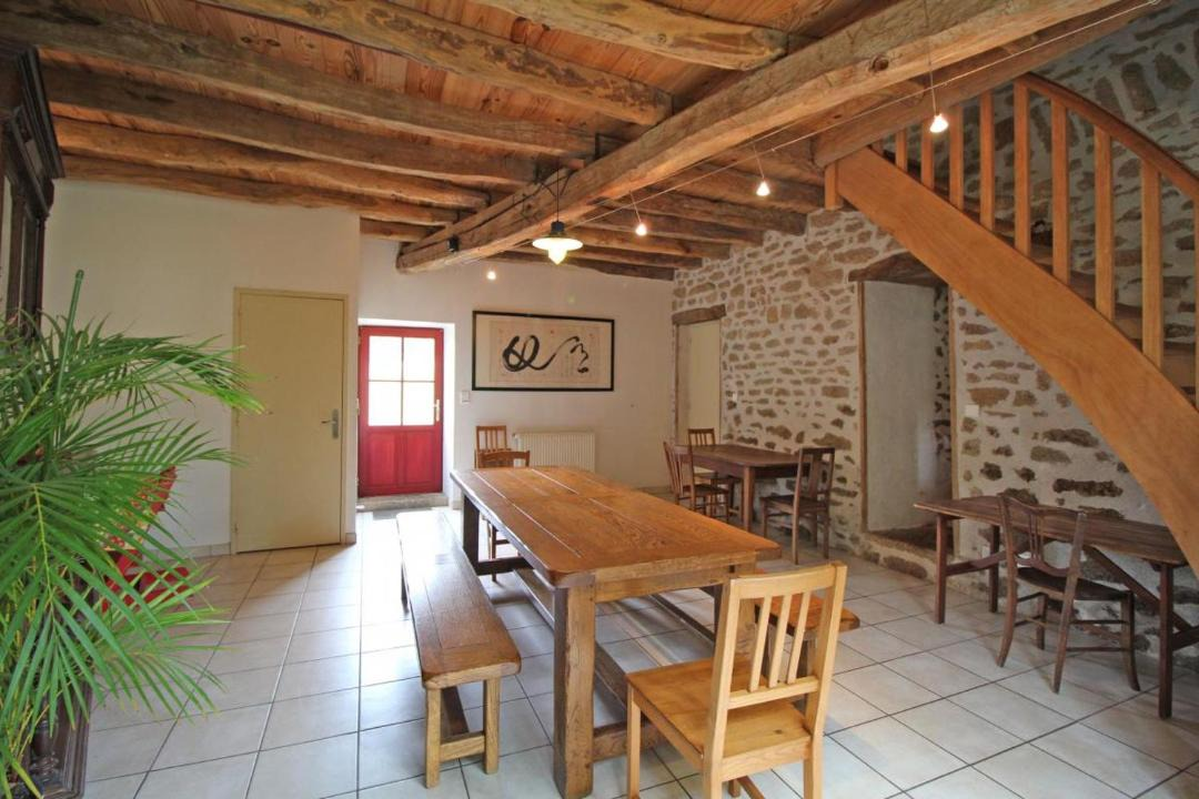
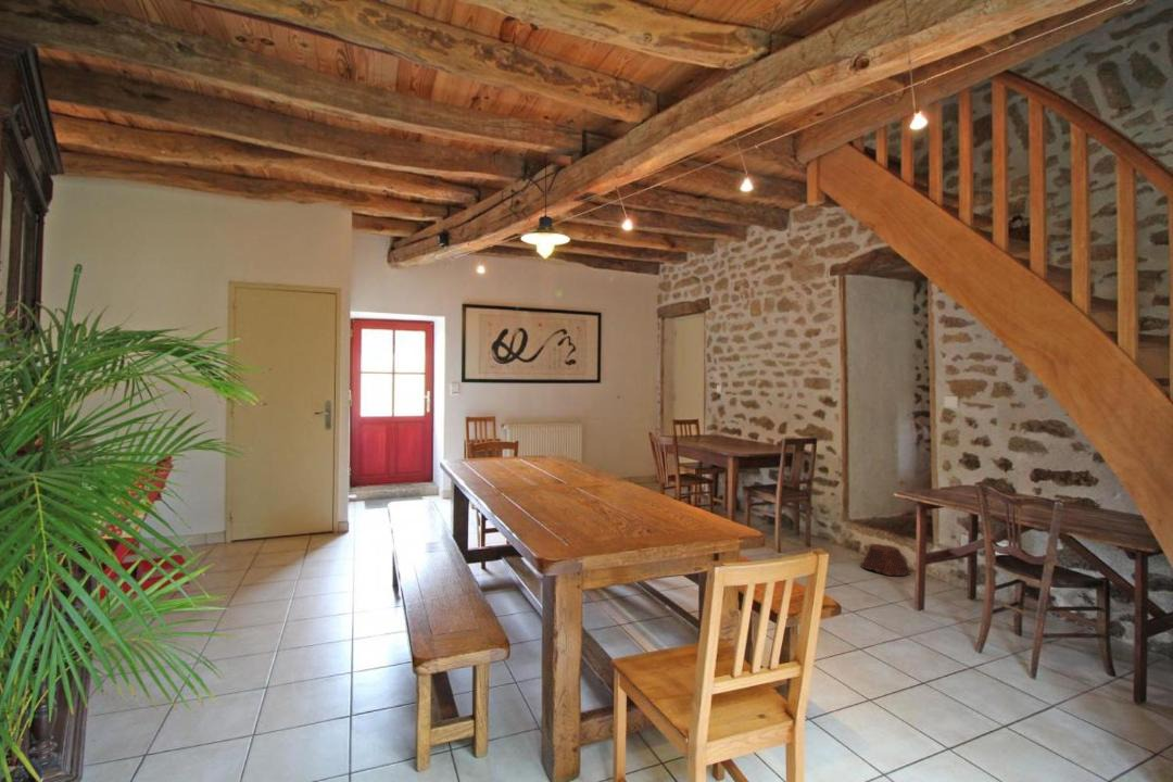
+ woven basket [859,543,912,577]
